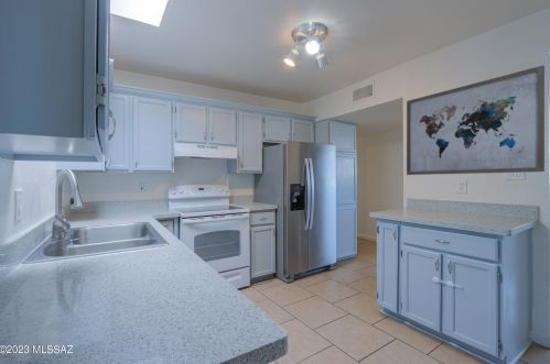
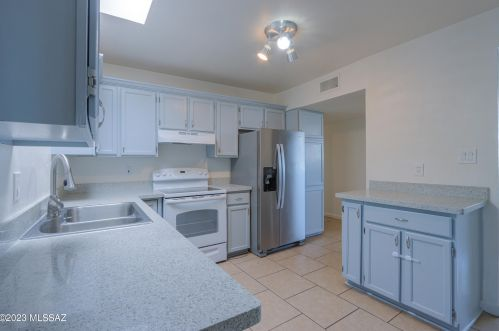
- wall art [406,65,546,176]
